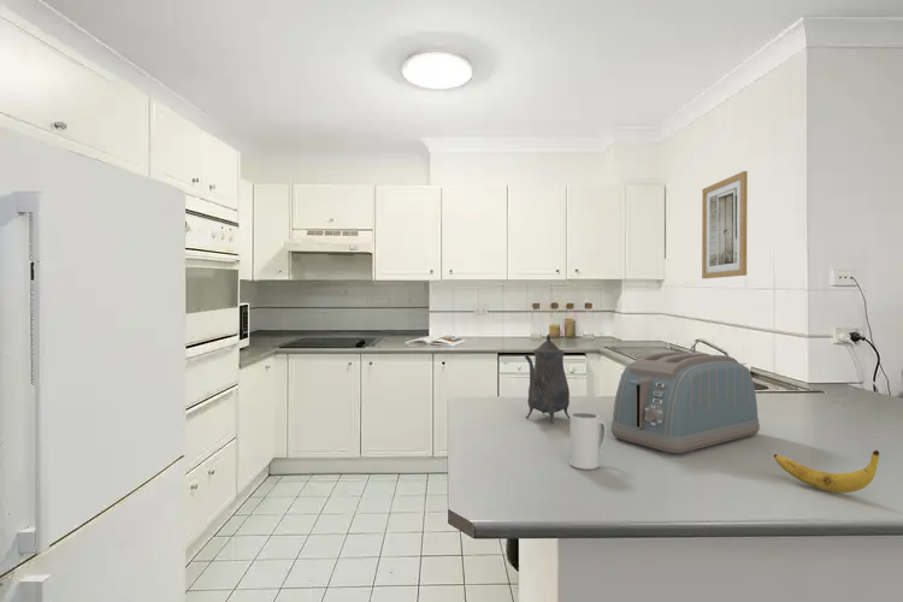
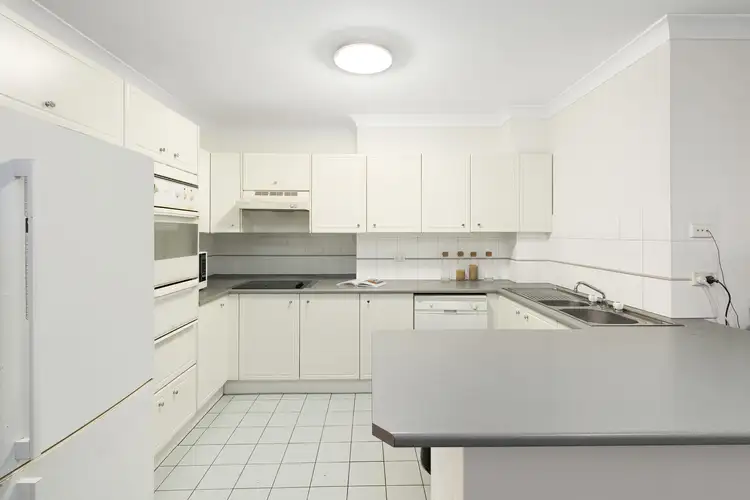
- mug [568,412,608,471]
- toaster [610,350,761,455]
- banana [773,449,880,494]
- wall art [701,170,749,279]
- teapot [524,334,571,425]
